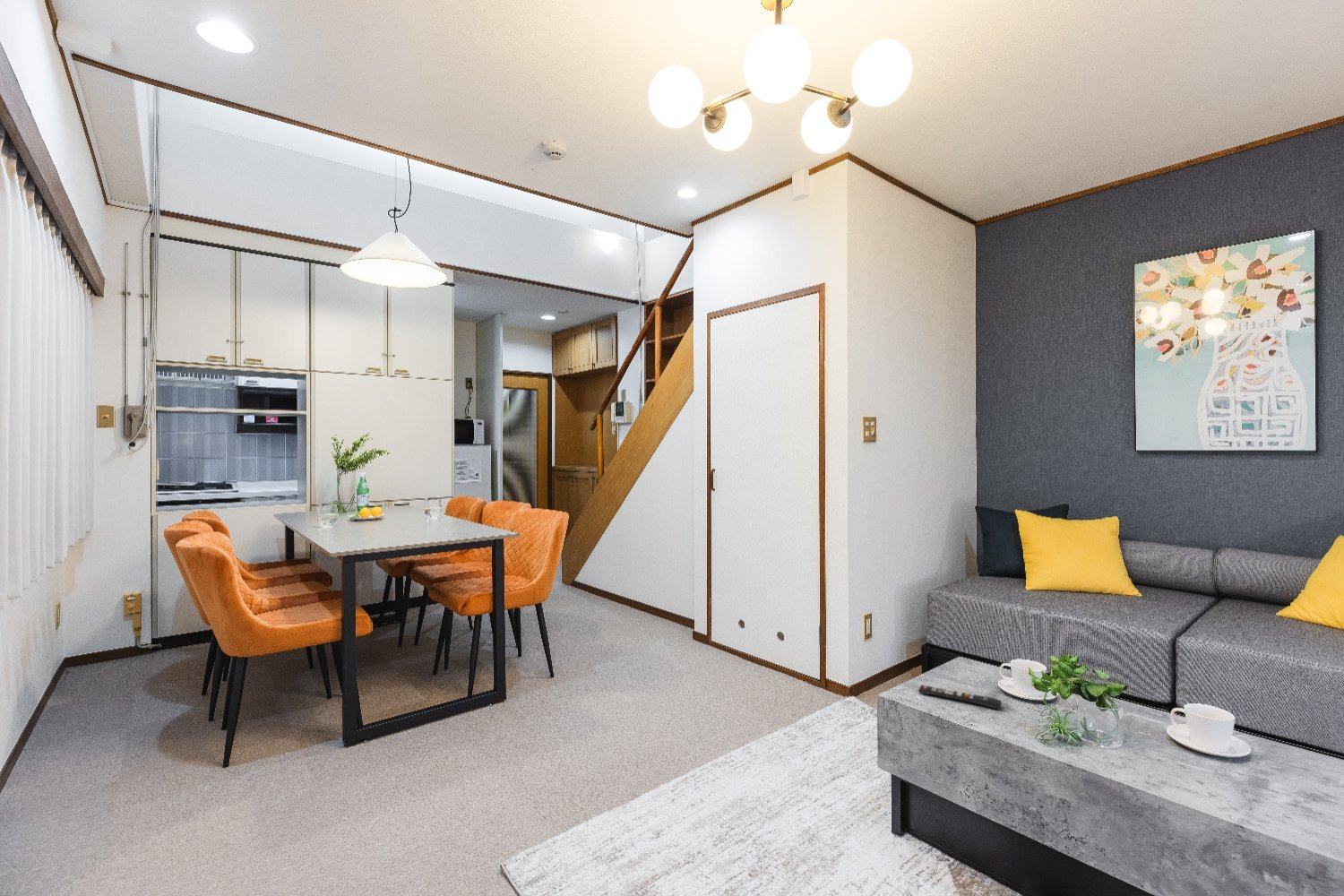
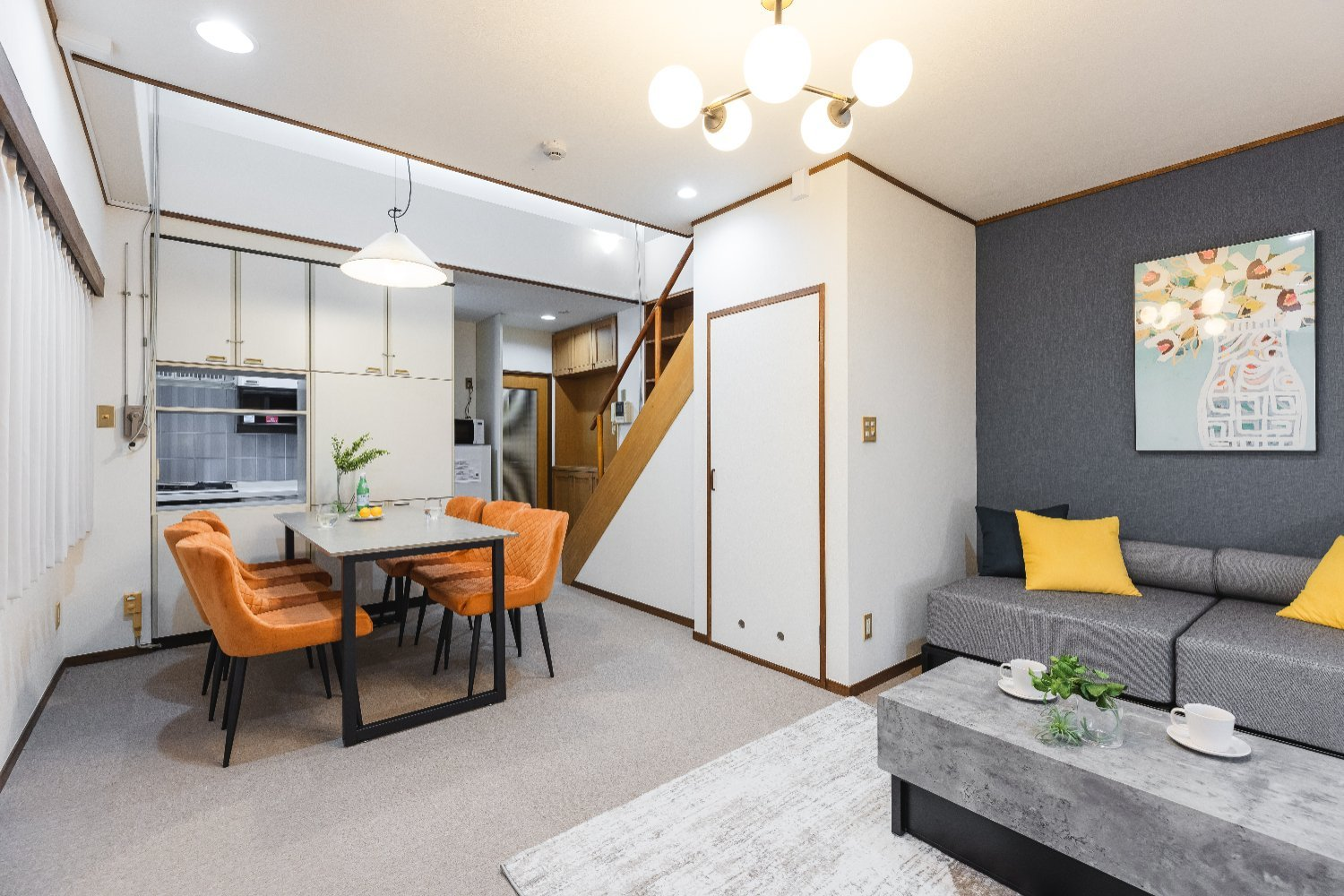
- remote control [918,684,1003,711]
